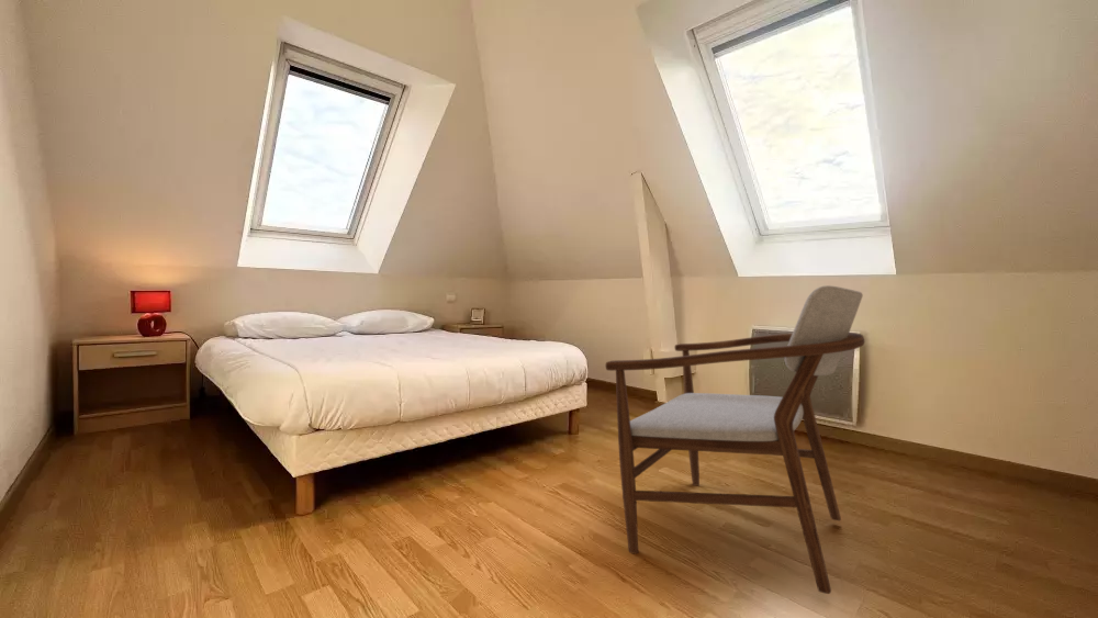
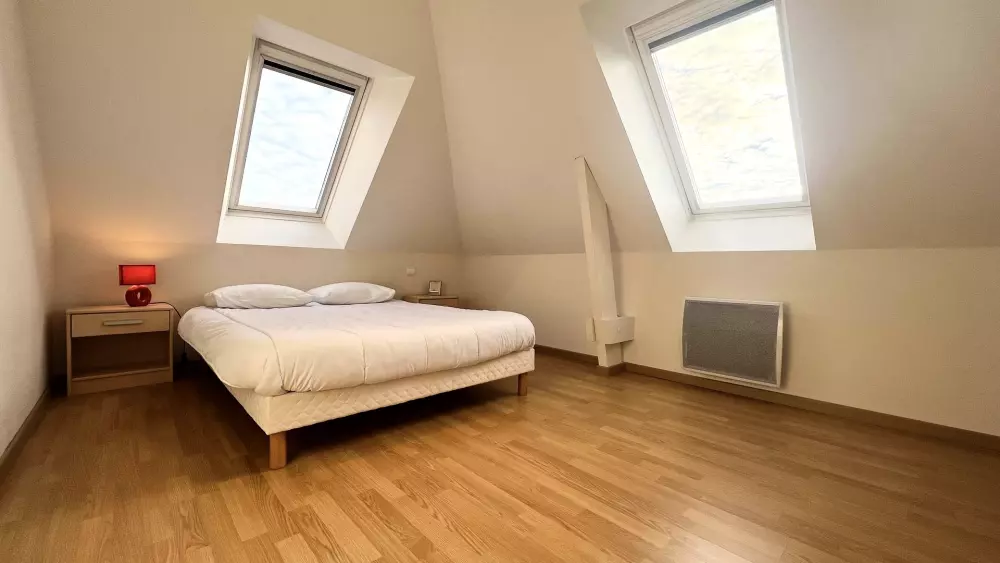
- armchair [605,284,865,595]
